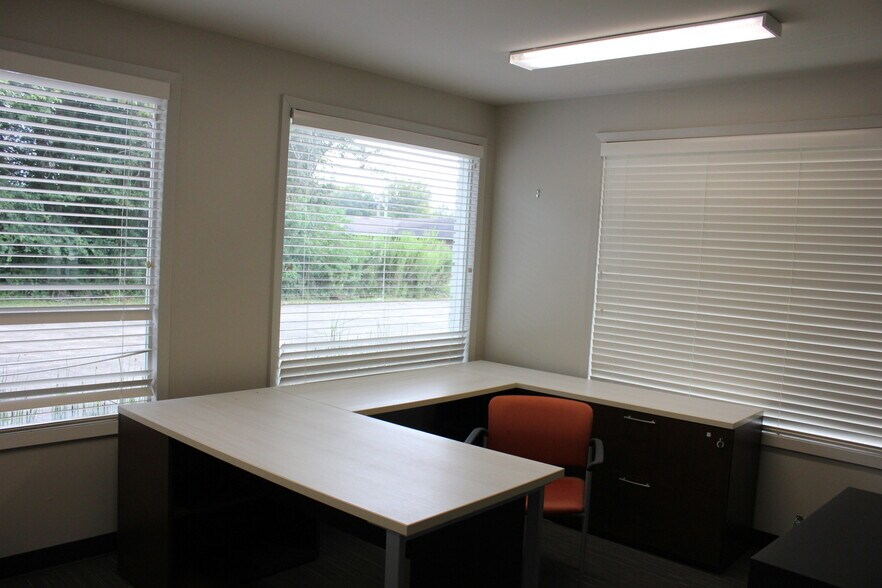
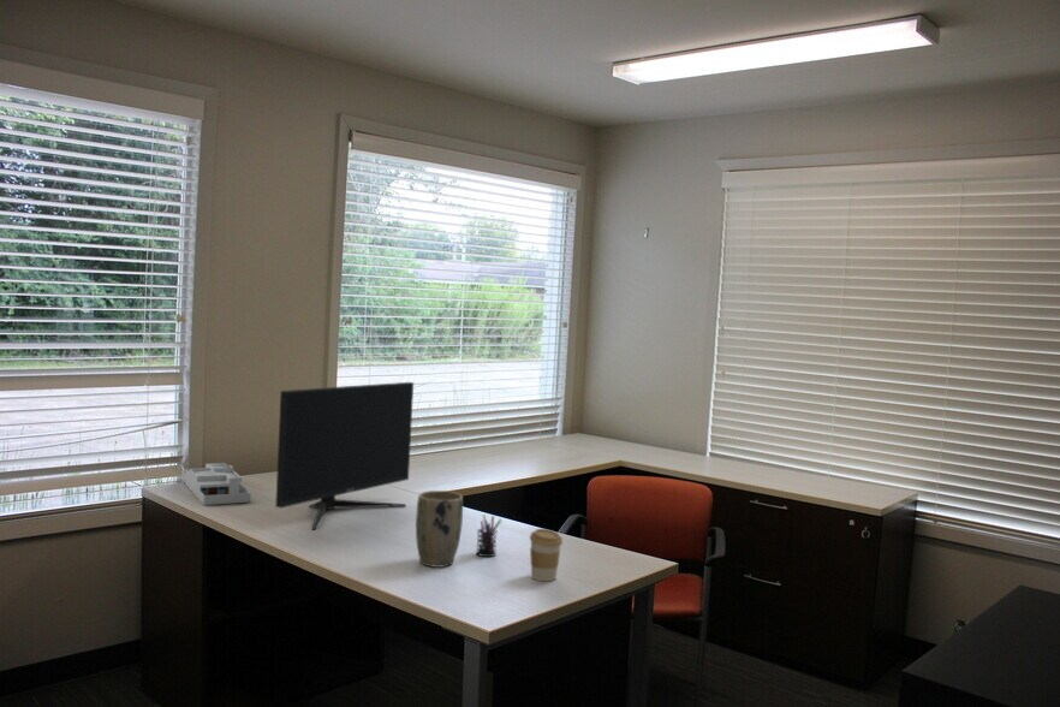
+ pen holder [475,513,502,558]
+ coffee cup [529,528,564,582]
+ desk organizer [180,462,252,506]
+ computer monitor [274,381,415,531]
+ plant pot [415,489,464,569]
